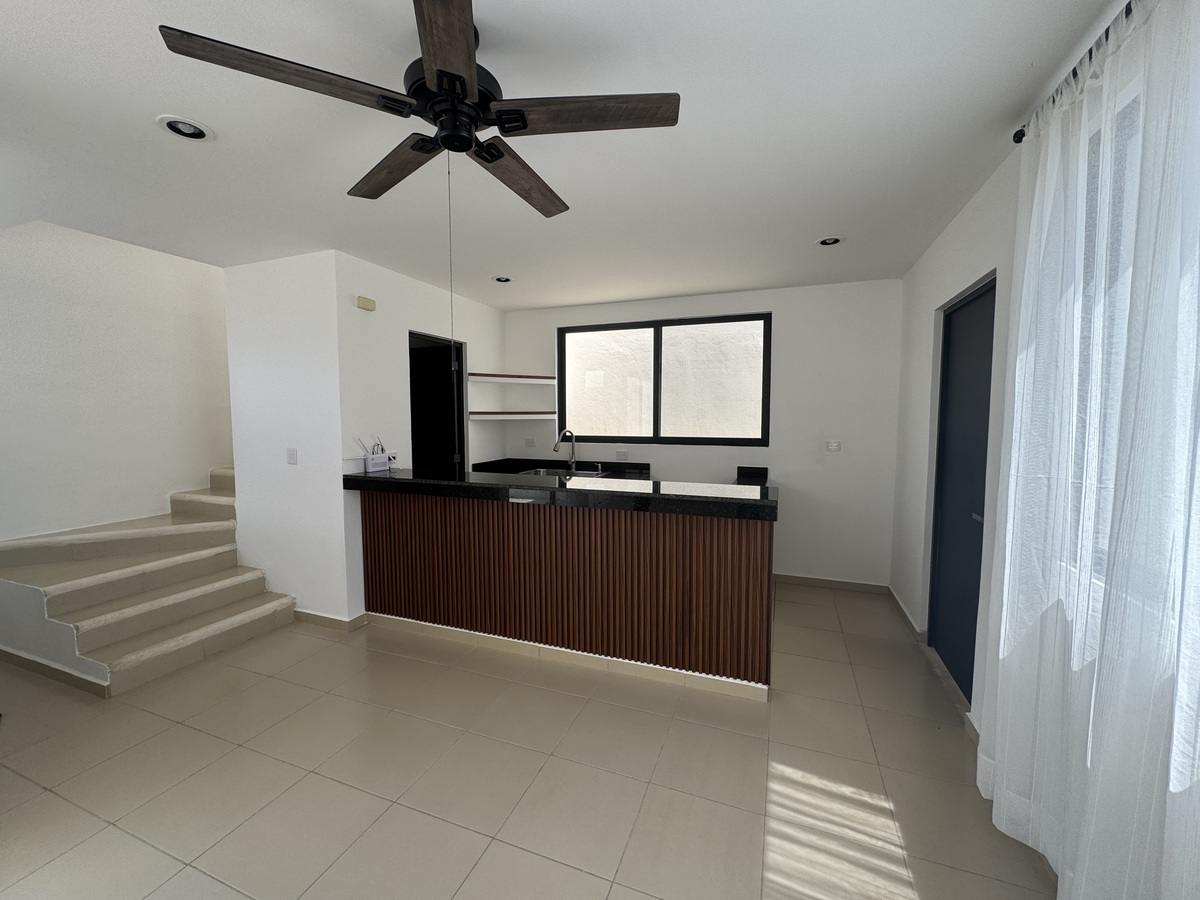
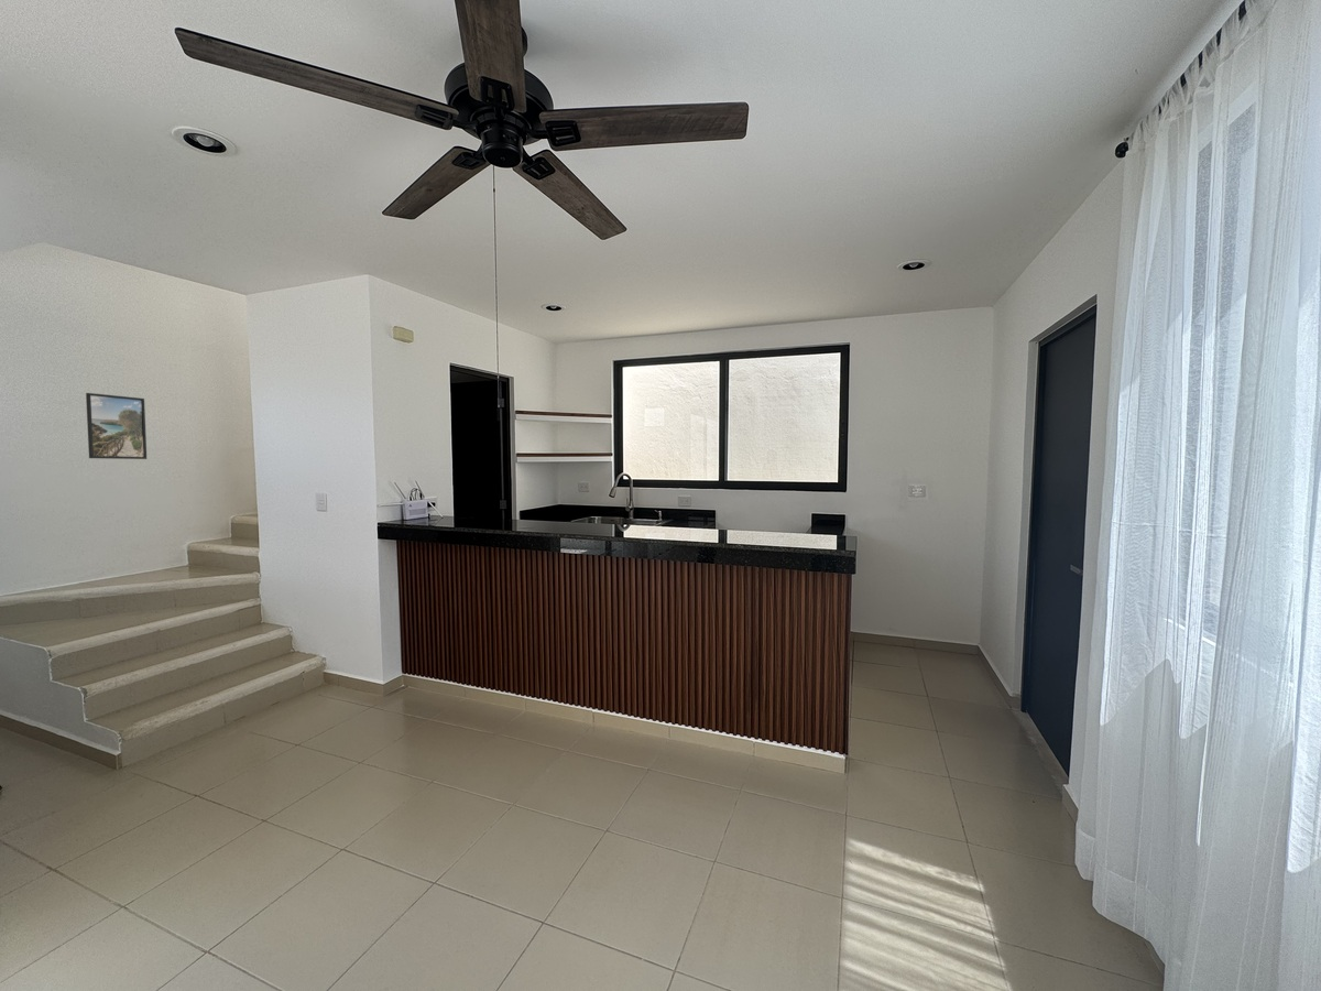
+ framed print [85,392,148,460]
